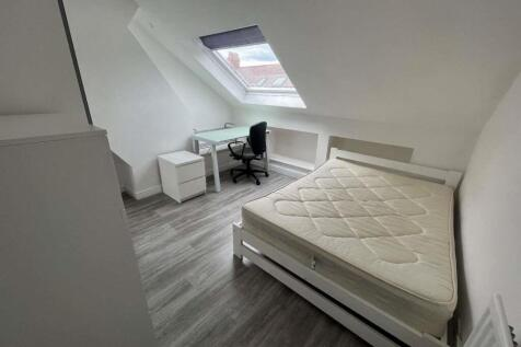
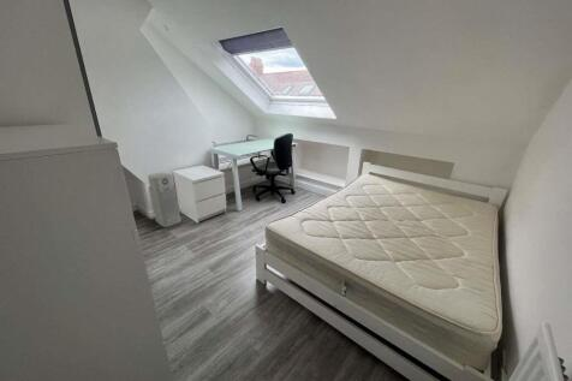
+ air purifier [147,172,183,228]
